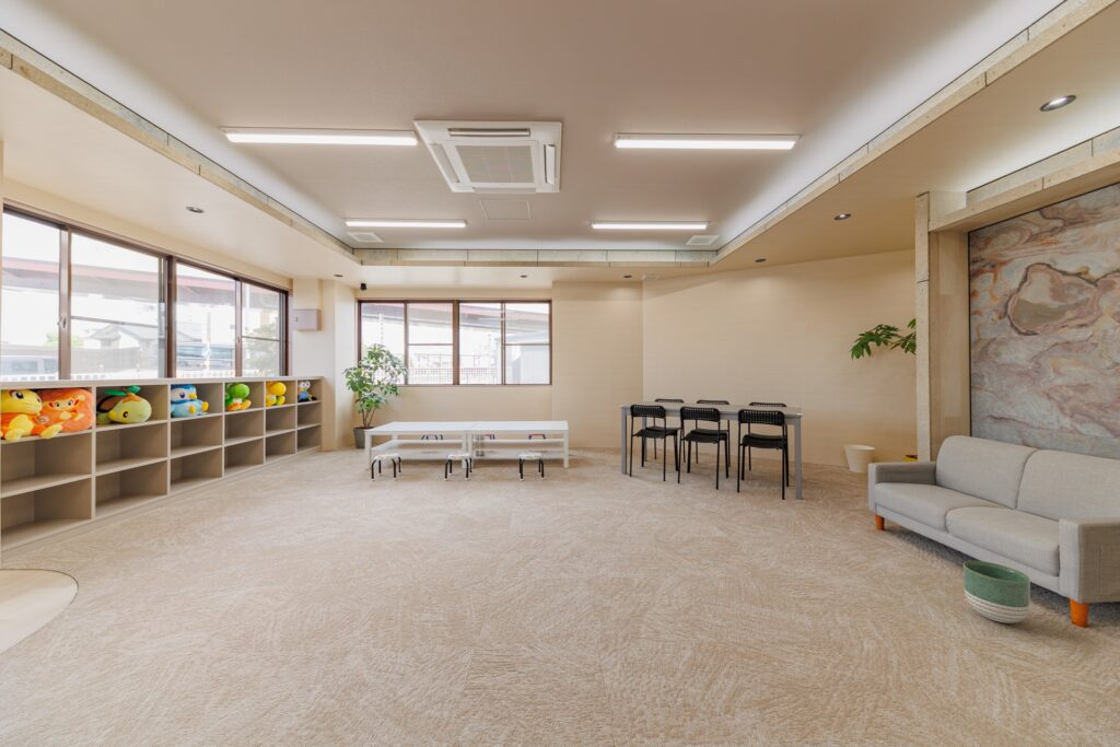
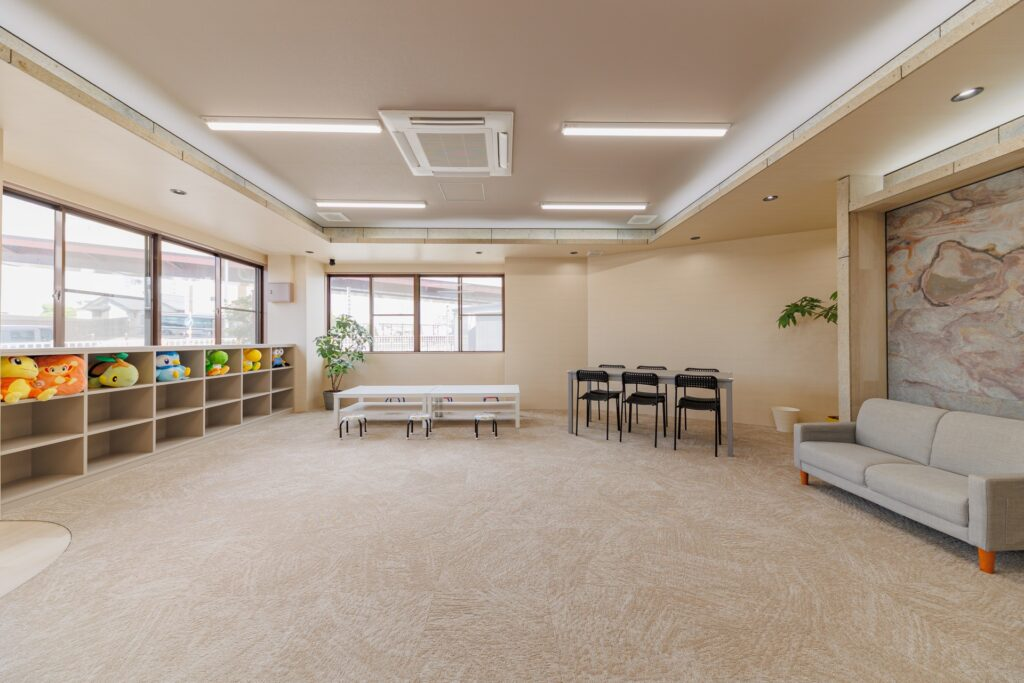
- planter [962,560,1031,625]
